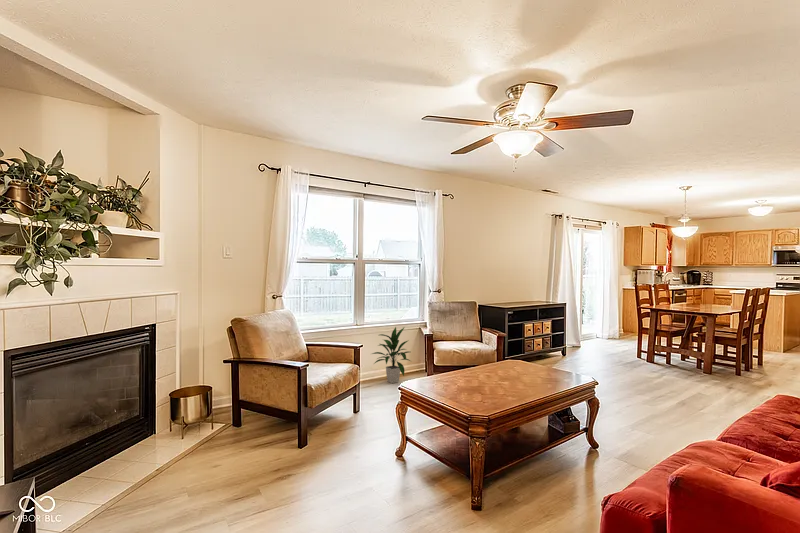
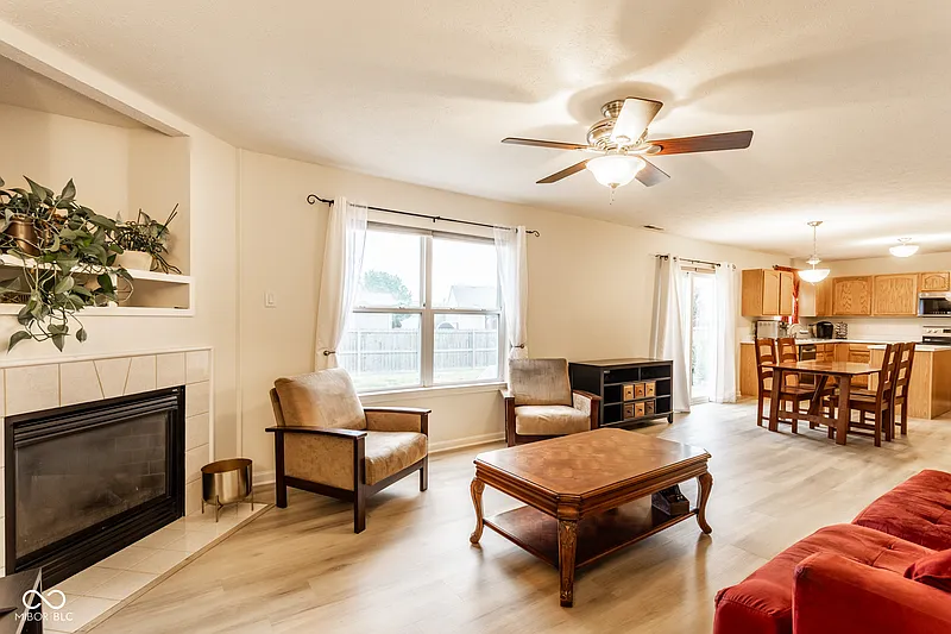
- indoor plant [371,326,413,384]
